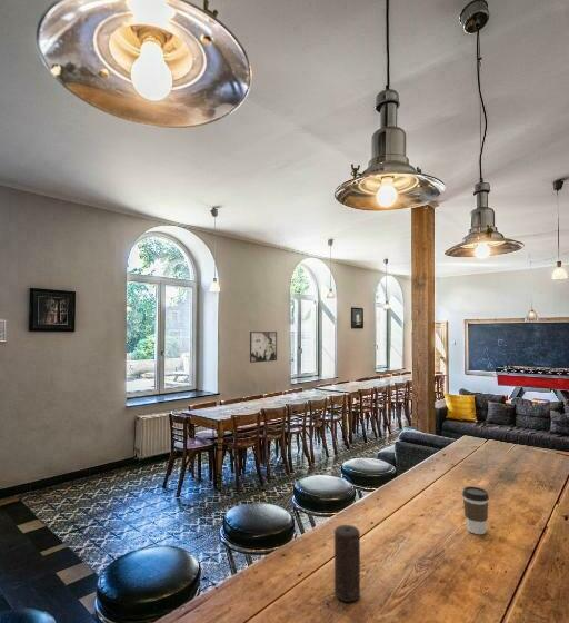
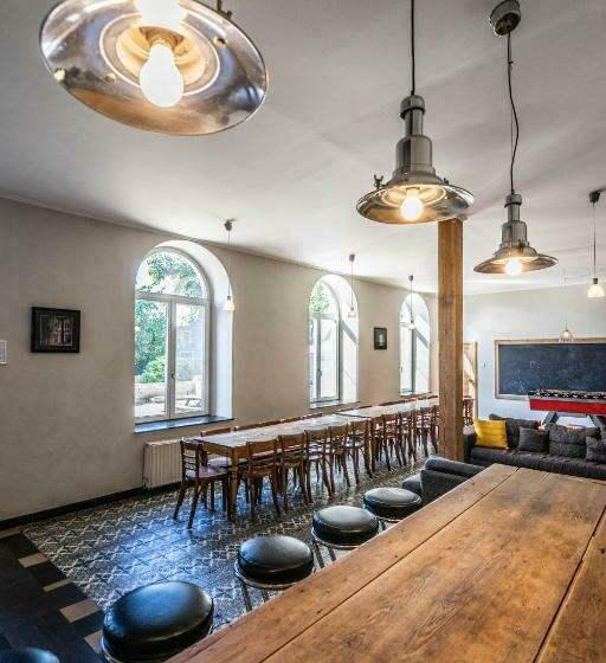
- coffee cup [461,485,490,535]
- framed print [249,330,278,364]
- candle [333,524,361,603]
